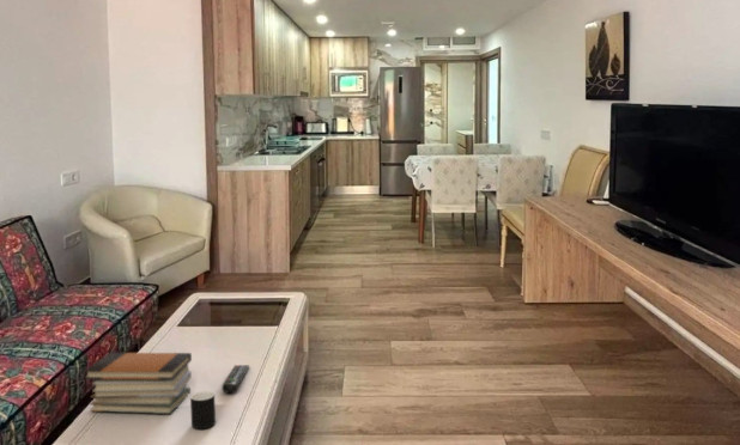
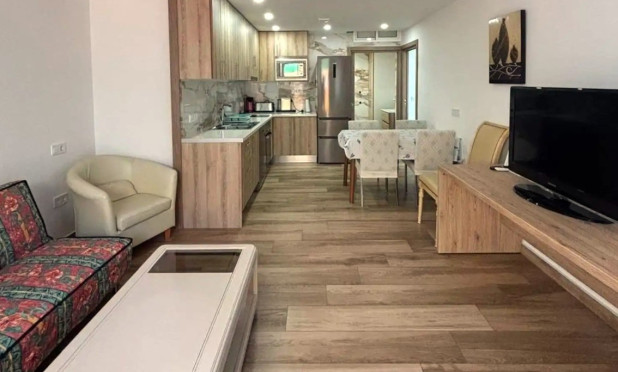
- cup [189,390,217,429]
- book stack [83,352,193,415]
- remote control [220,364,250,394]
